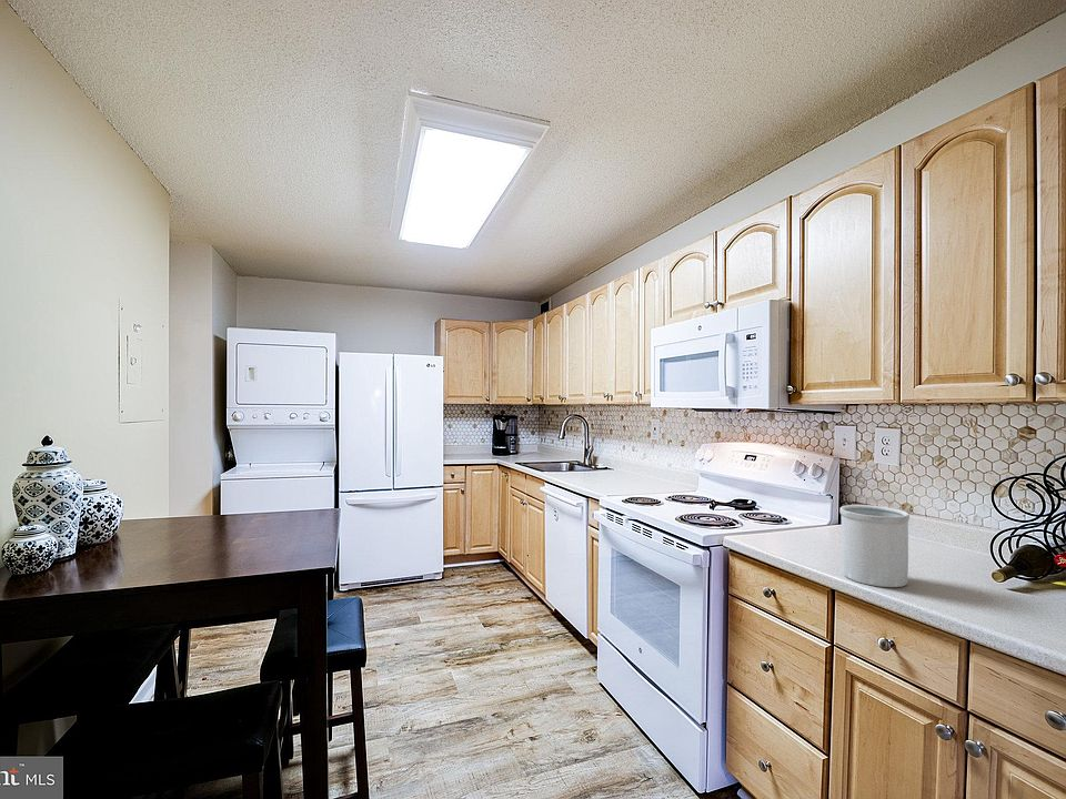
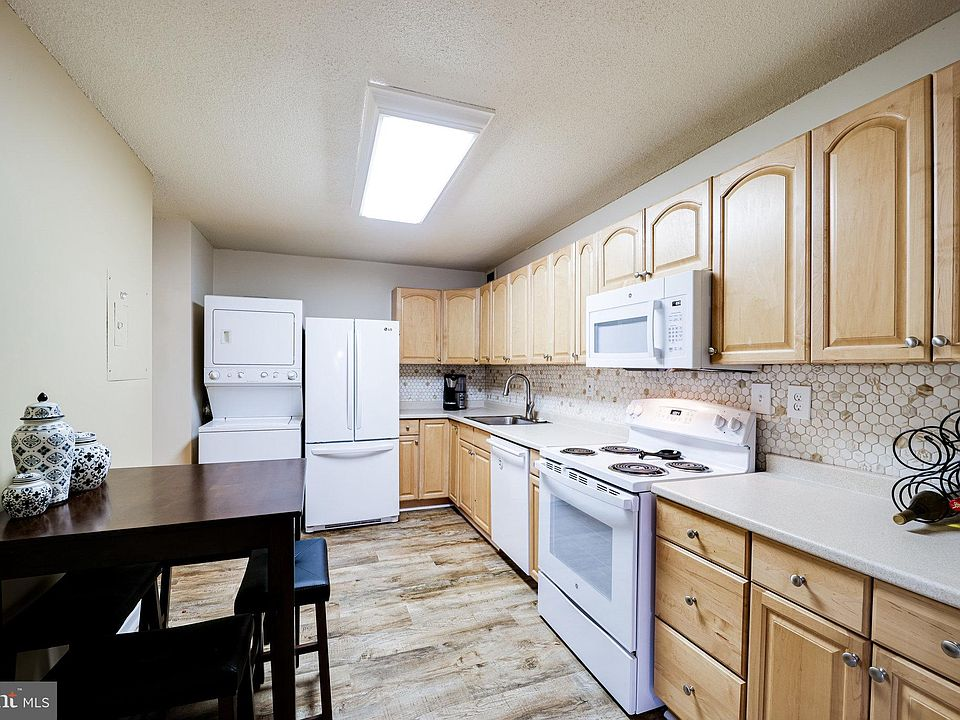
- utensil holder [838,504,911,588]
